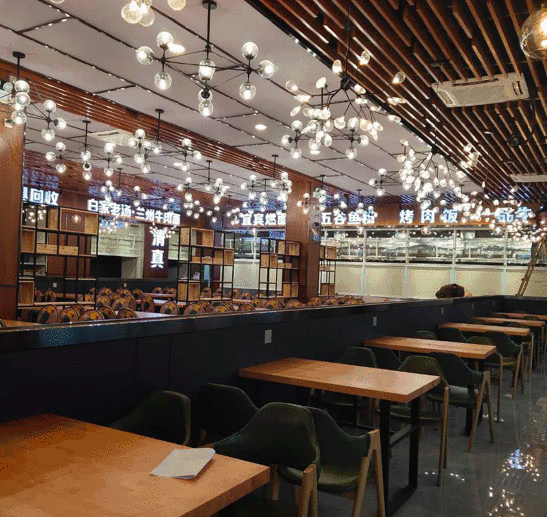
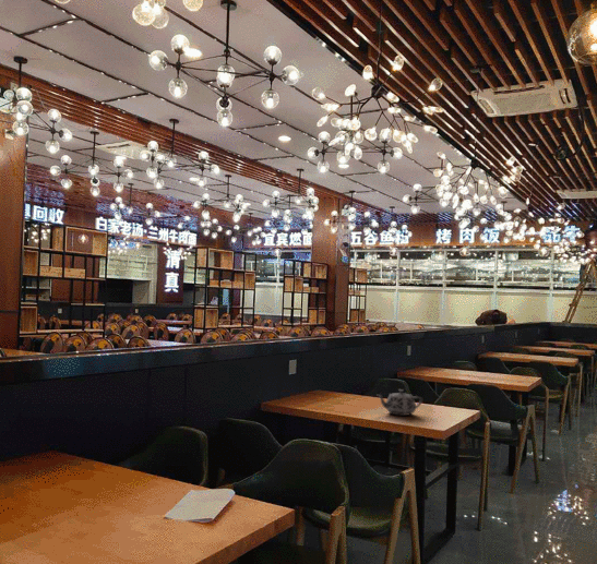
+ teapot [377,388,423,417]
